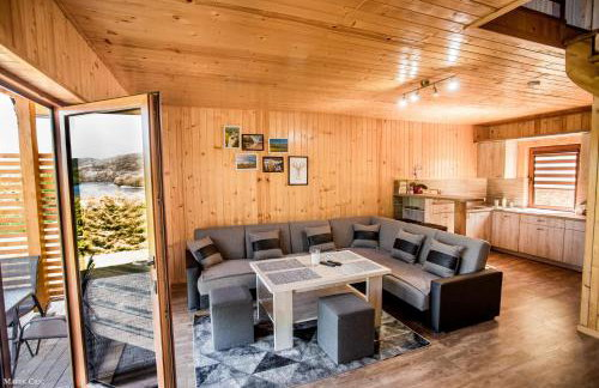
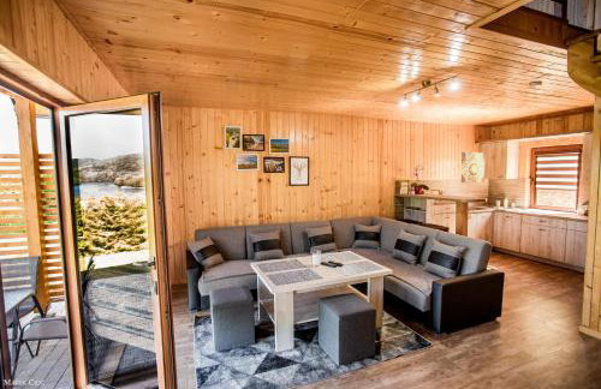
+ wall art [460,151,486,184]
